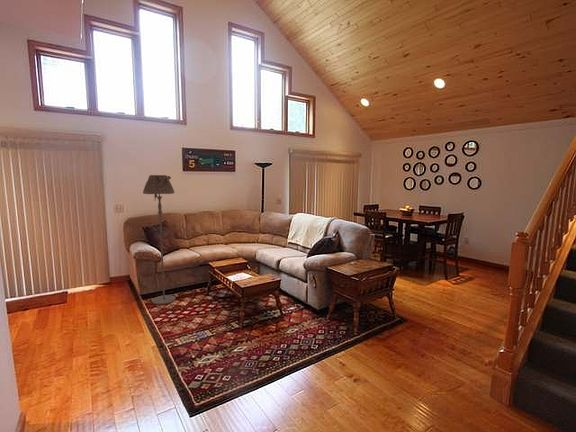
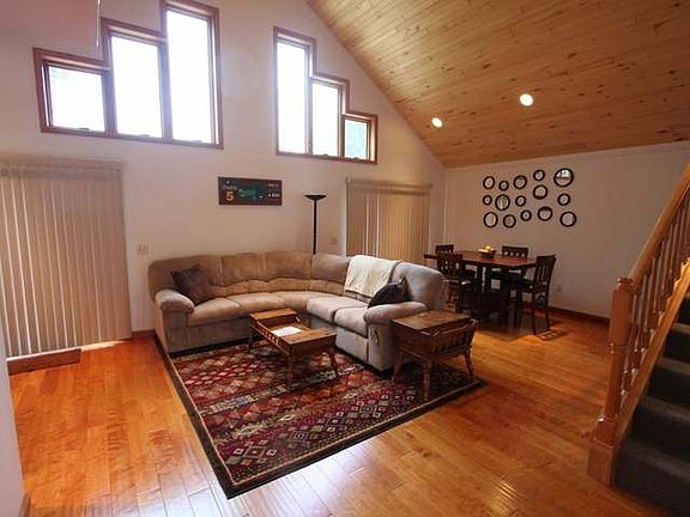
- floor lamp [142,174,176,306]
